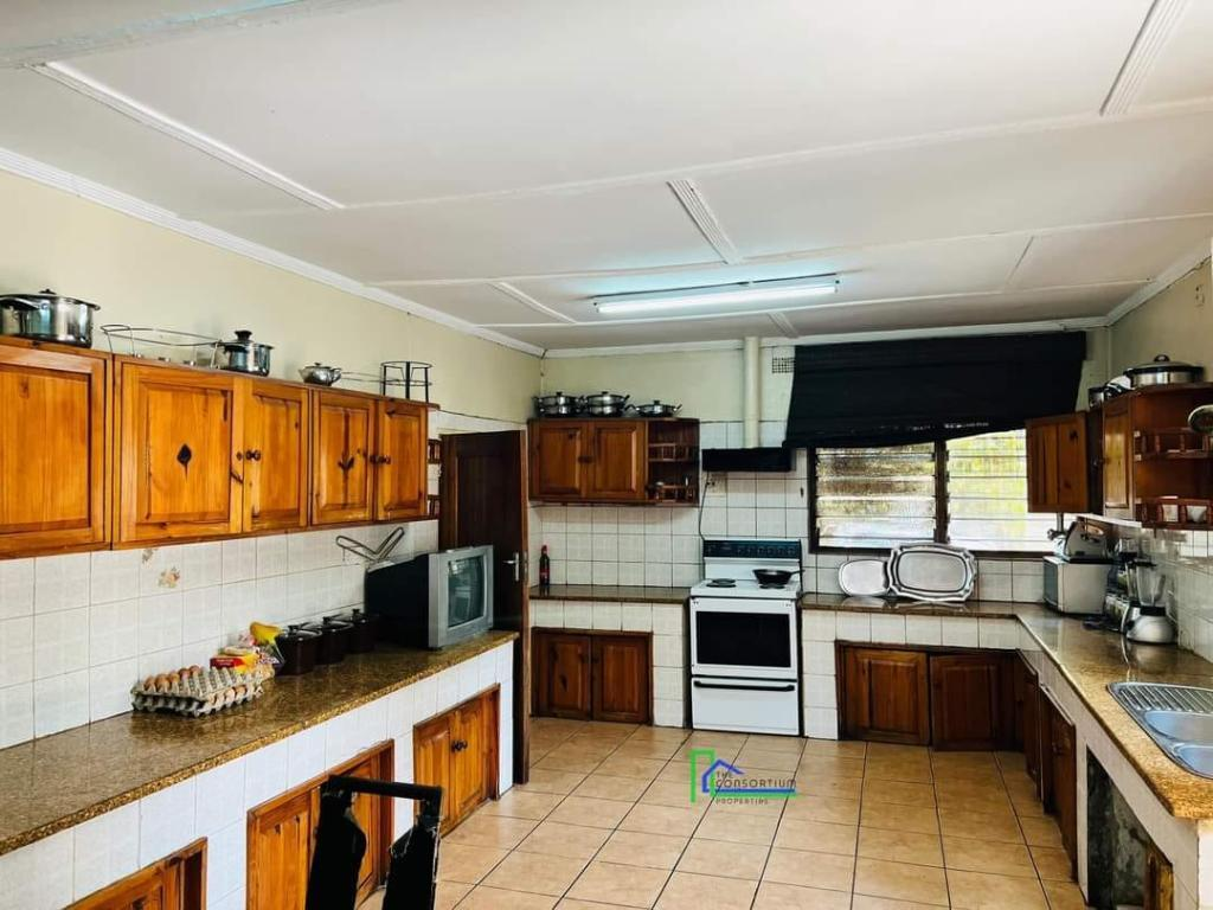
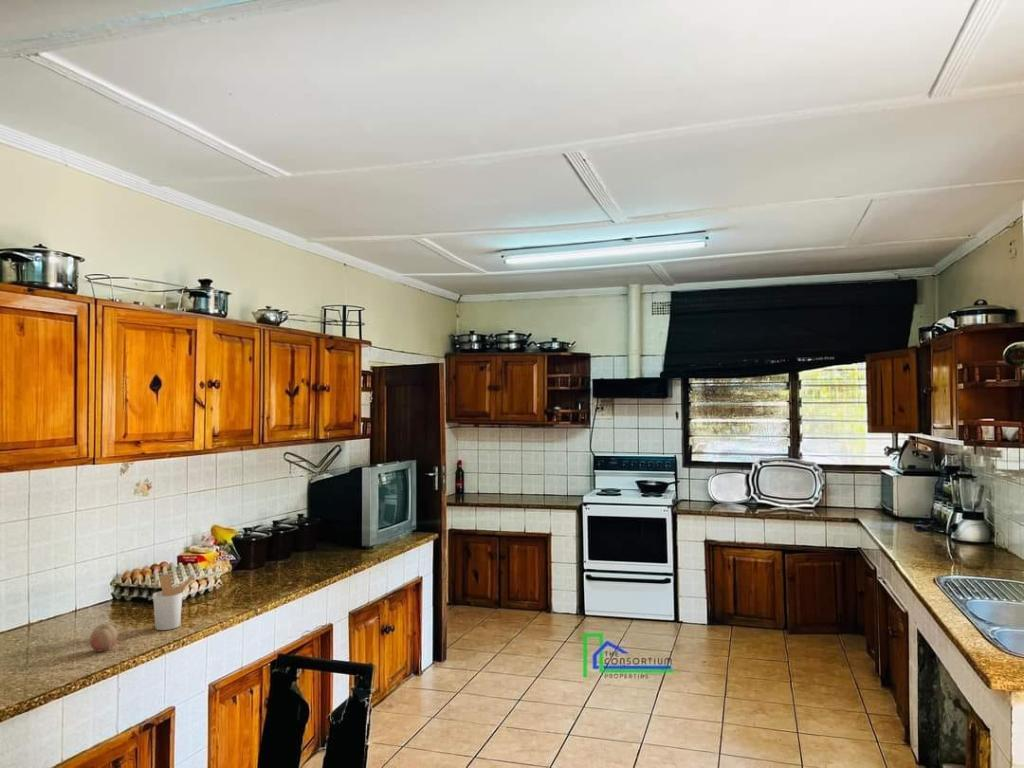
+ utensil holder [152,573,196,631]
+ fruit [89,623,118,652]
